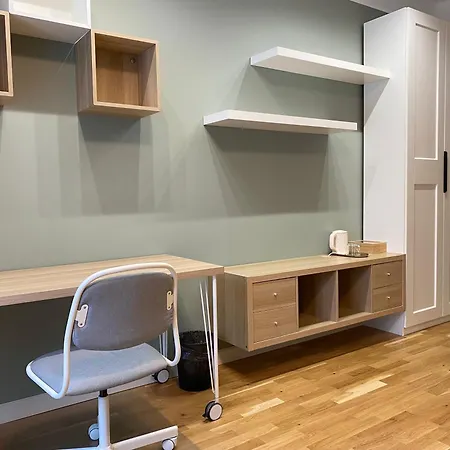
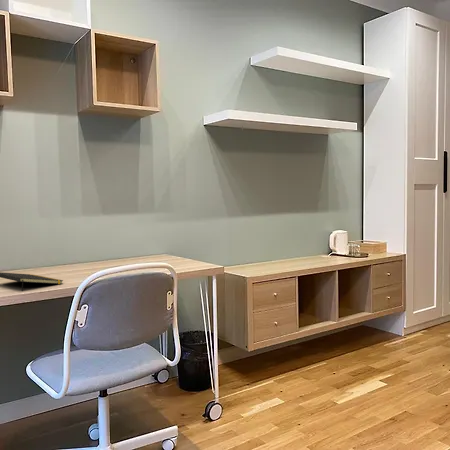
+ notepad [0,271,64,292]
